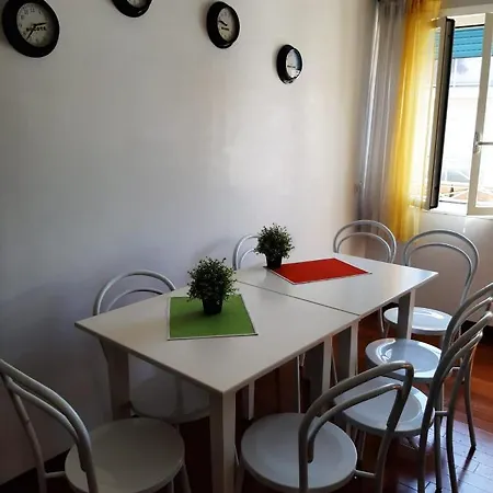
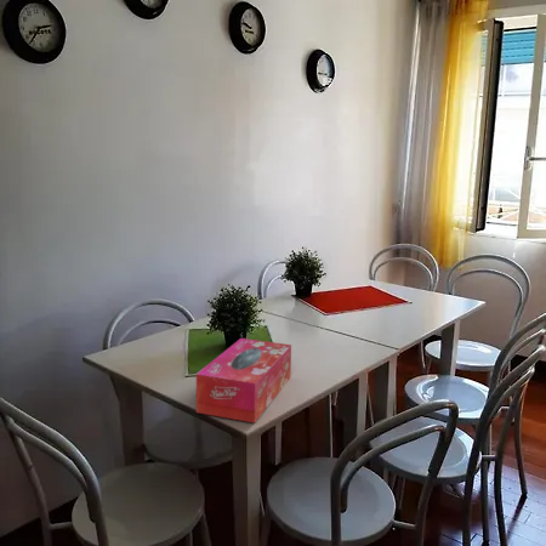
+ tissue box [195,337,292,425]
